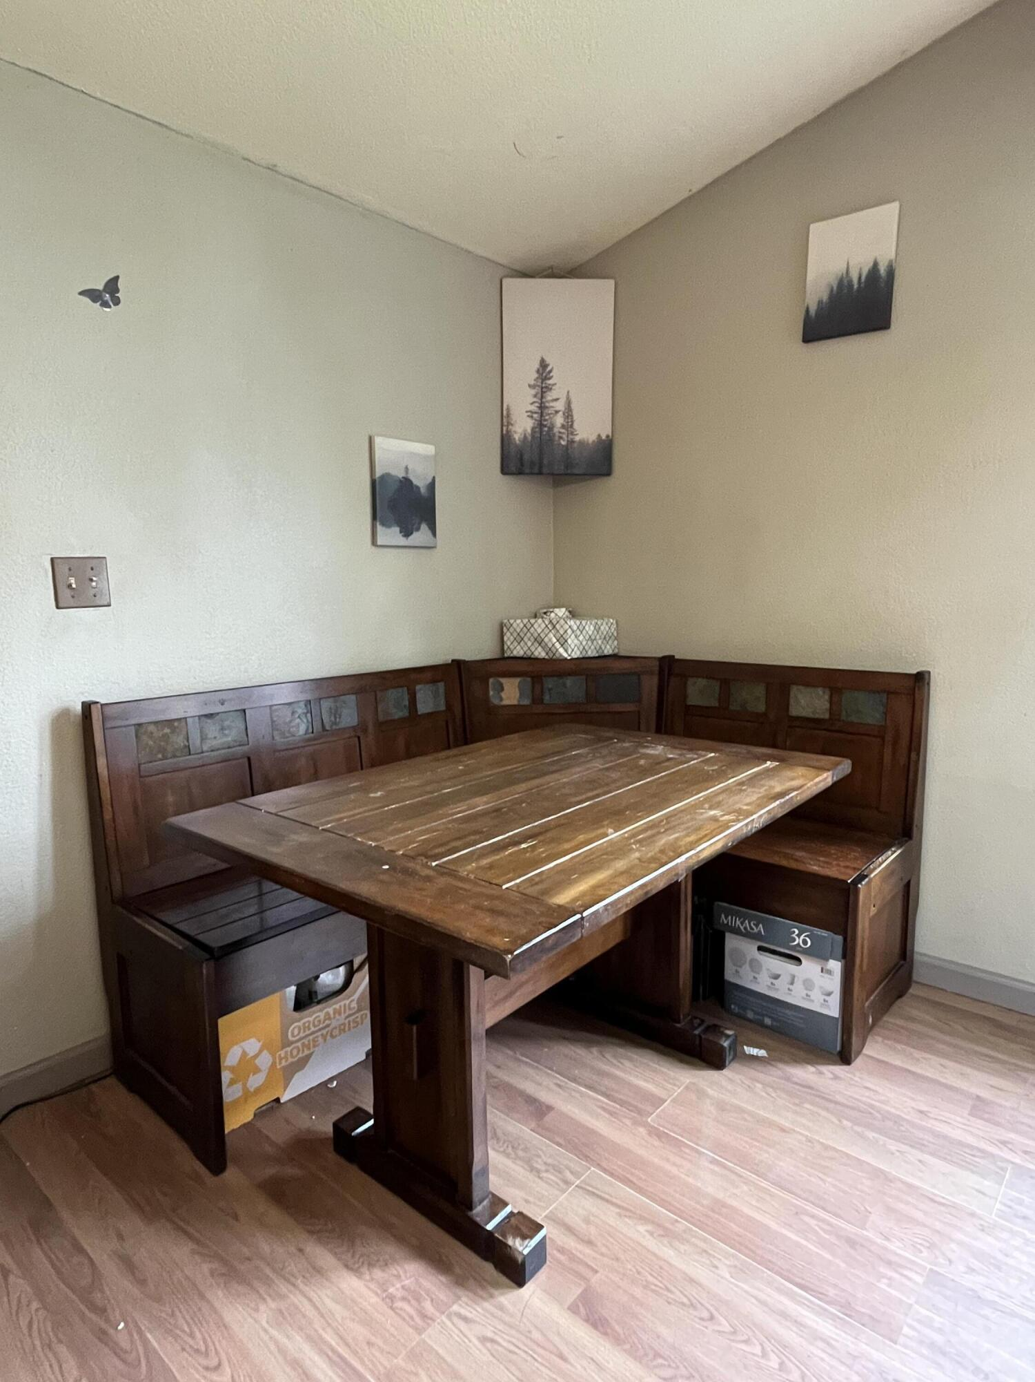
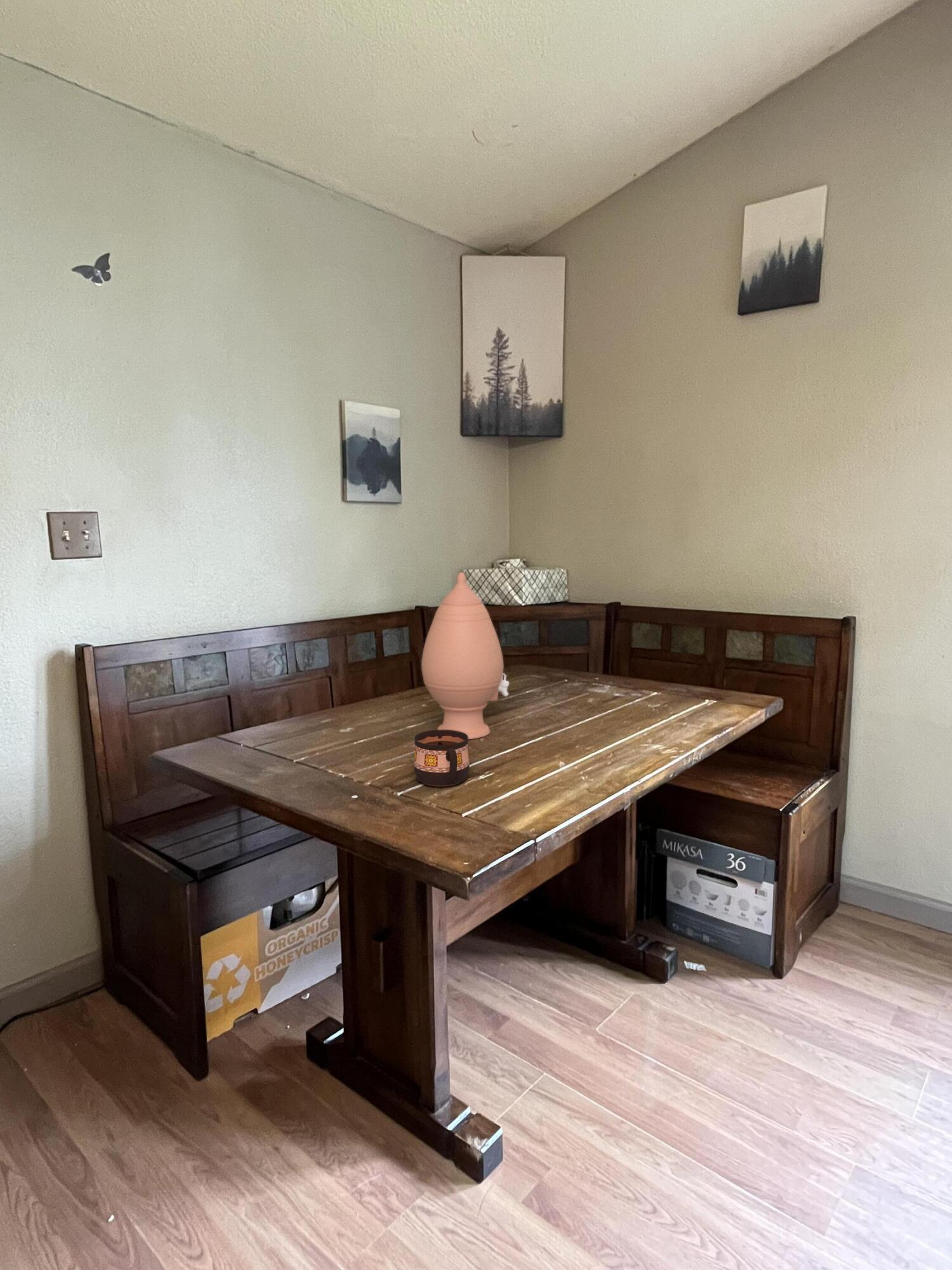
+ vase [421,572,510,740]
+ cup [413,729,470,787]
